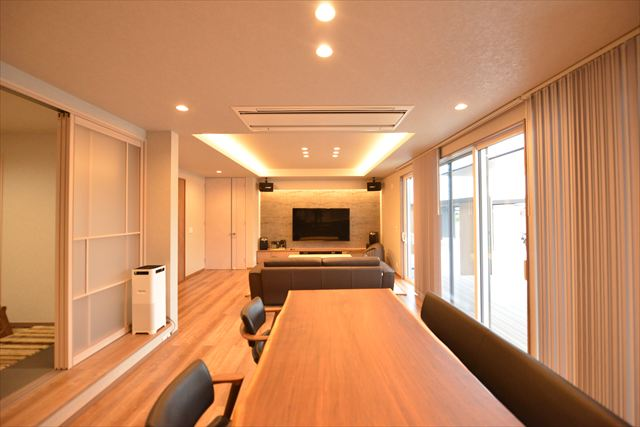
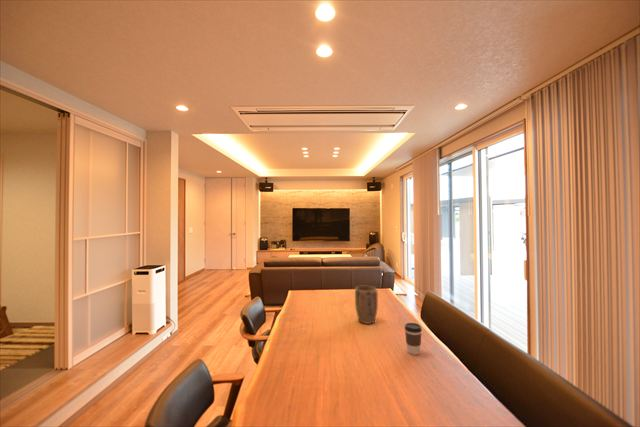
+ coffee cup [404,322,423,356]
+ plant pot [354,285,379,325]
